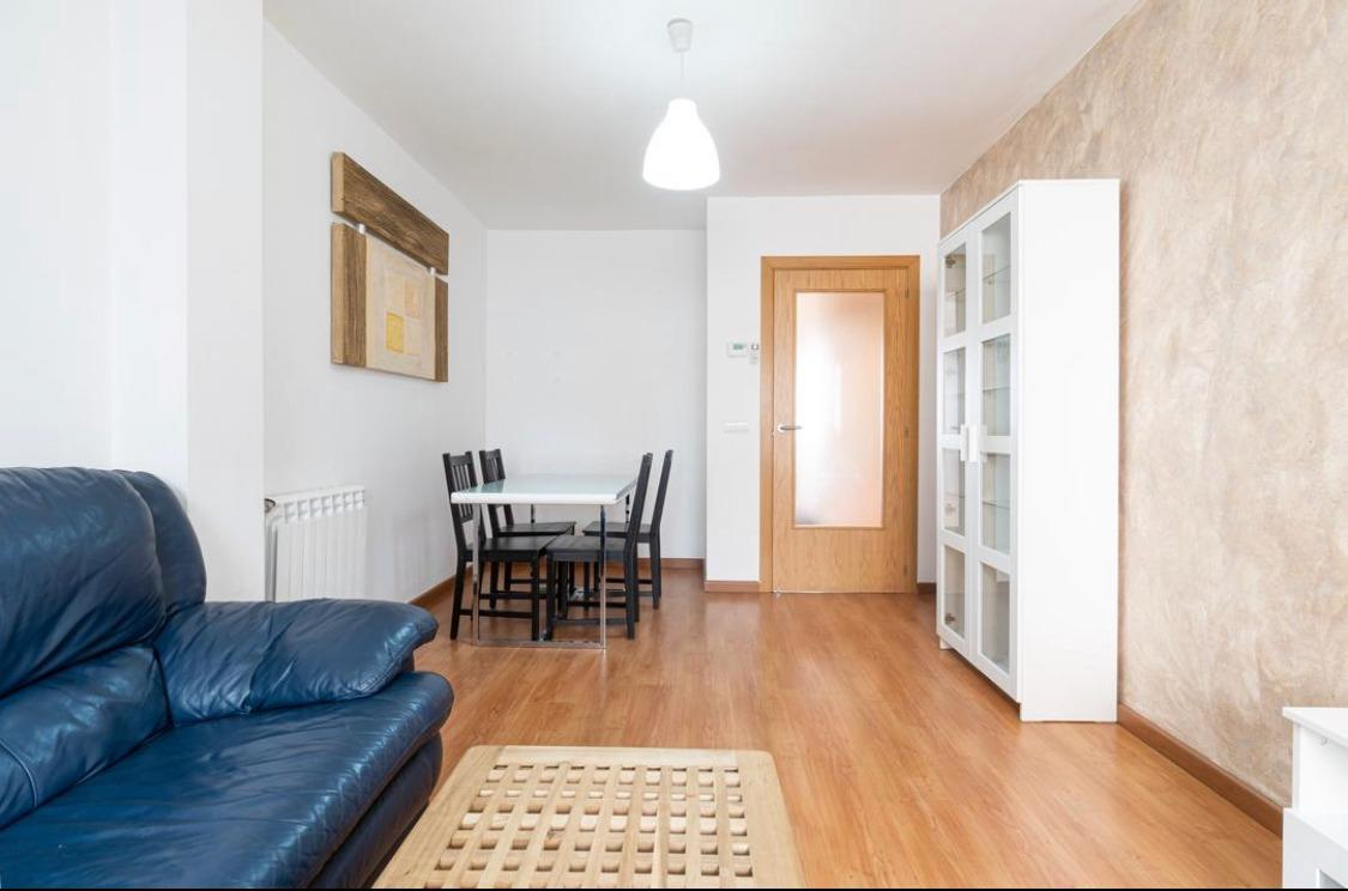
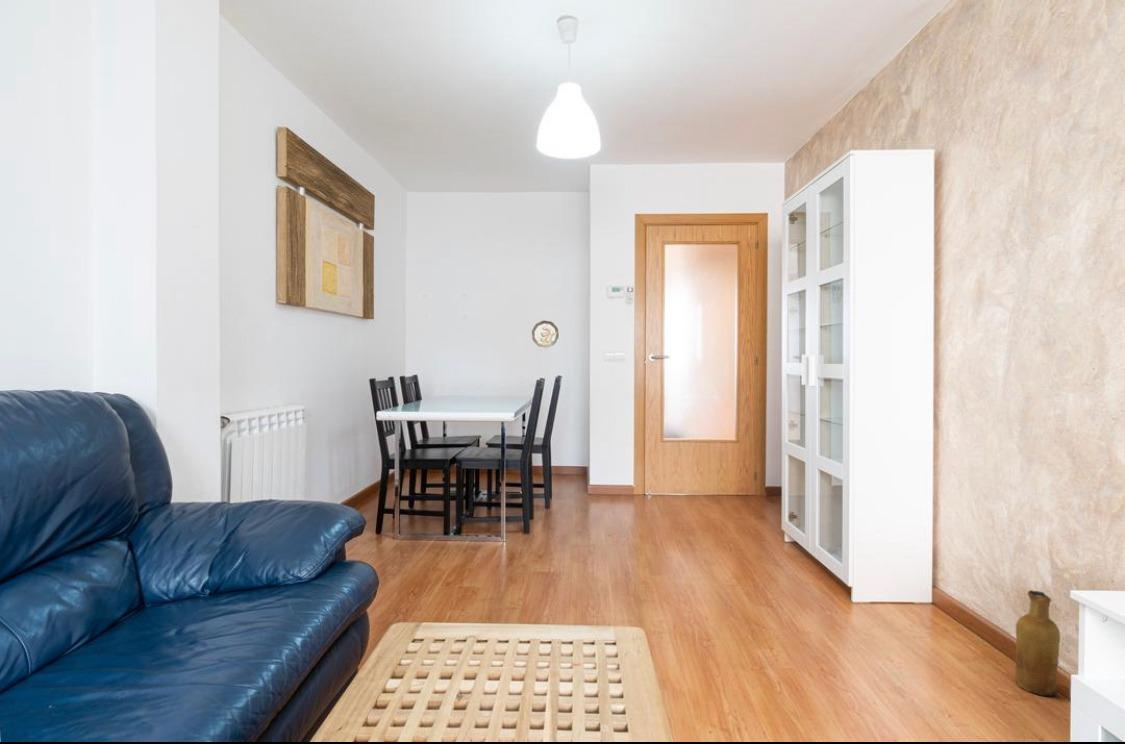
+ decorative plate [531,320,560,349]
+ vase [1014,589,1061,697]
